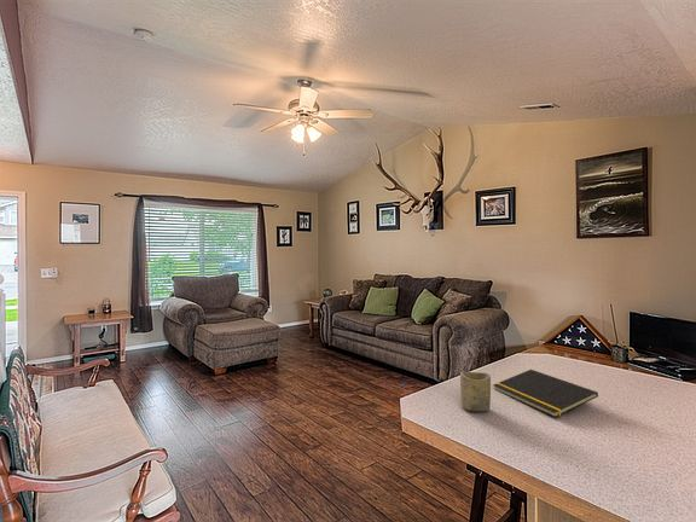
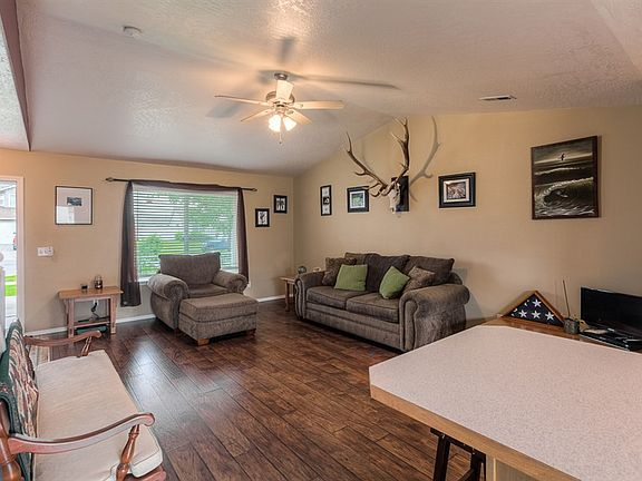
- cup [459,371,492,412]
- notepad [492,369,599,418]
